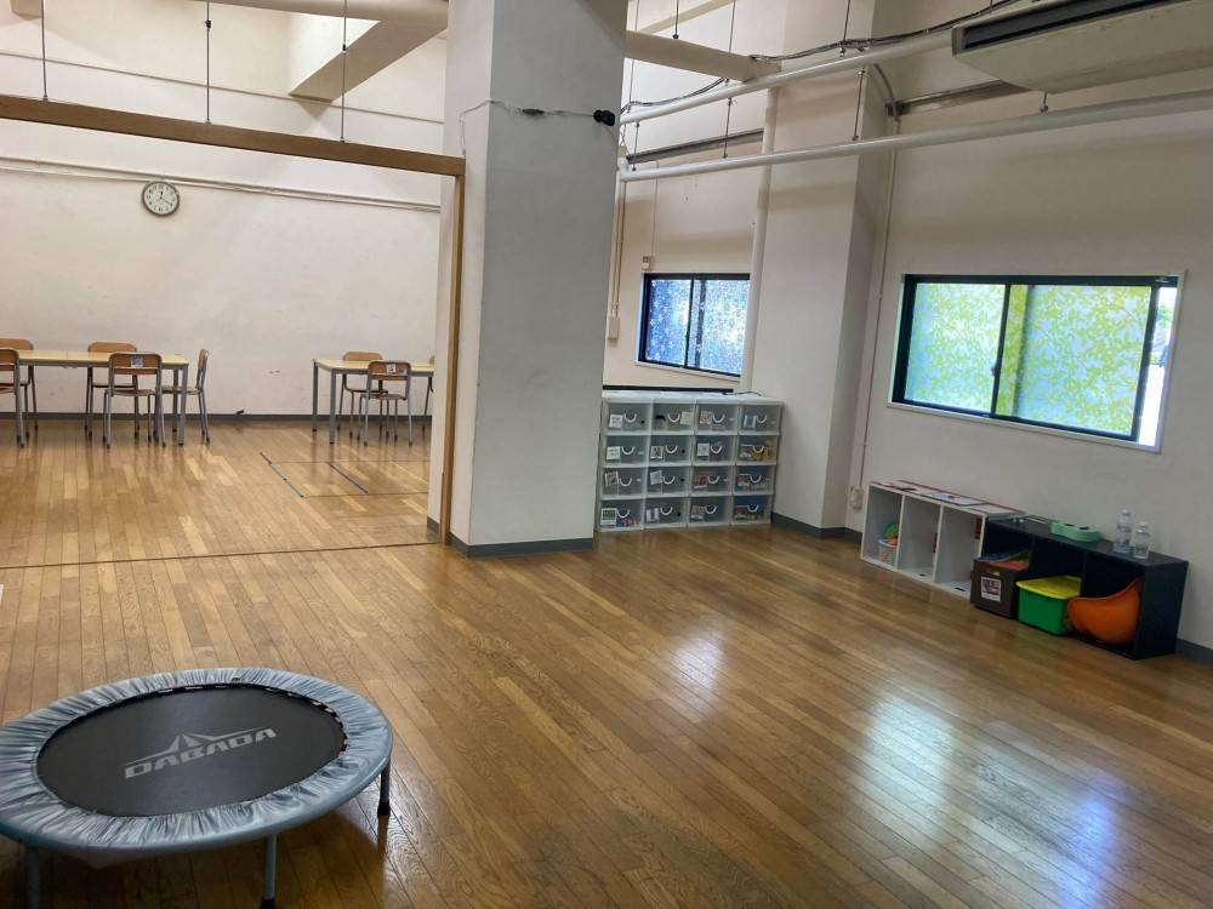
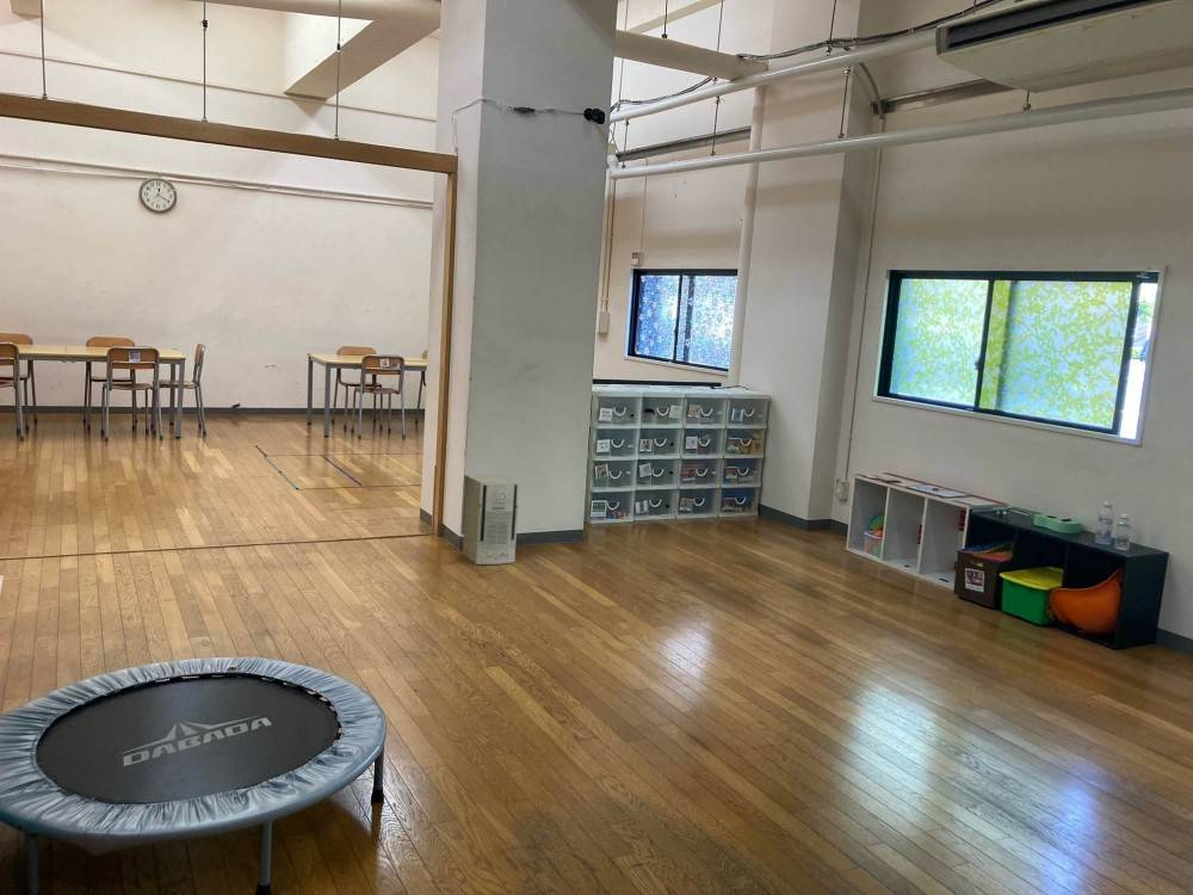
+ air purifier [460,473,520,566]
